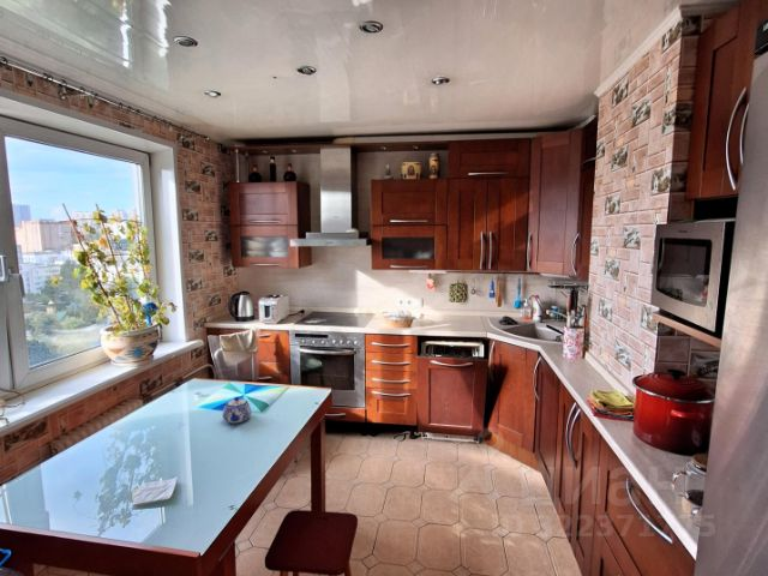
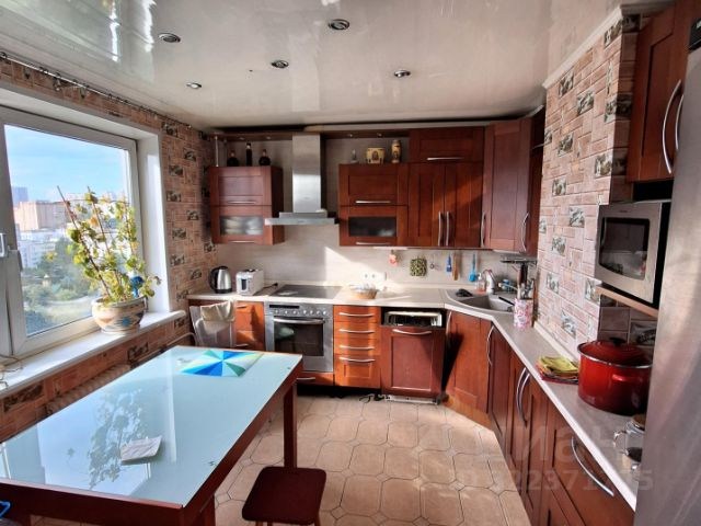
- teapot [221,396,252,425]
